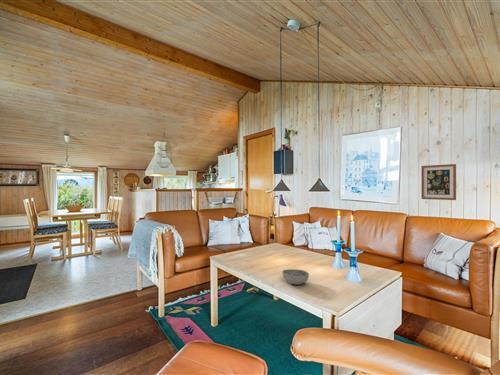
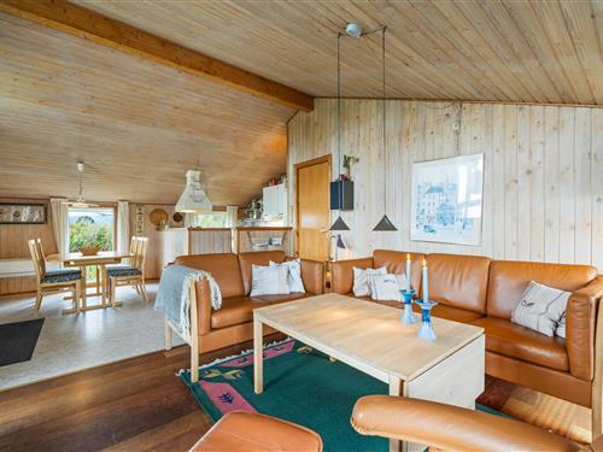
- wall art [420,163,457,201]
- bowl [281,268,310,286]
